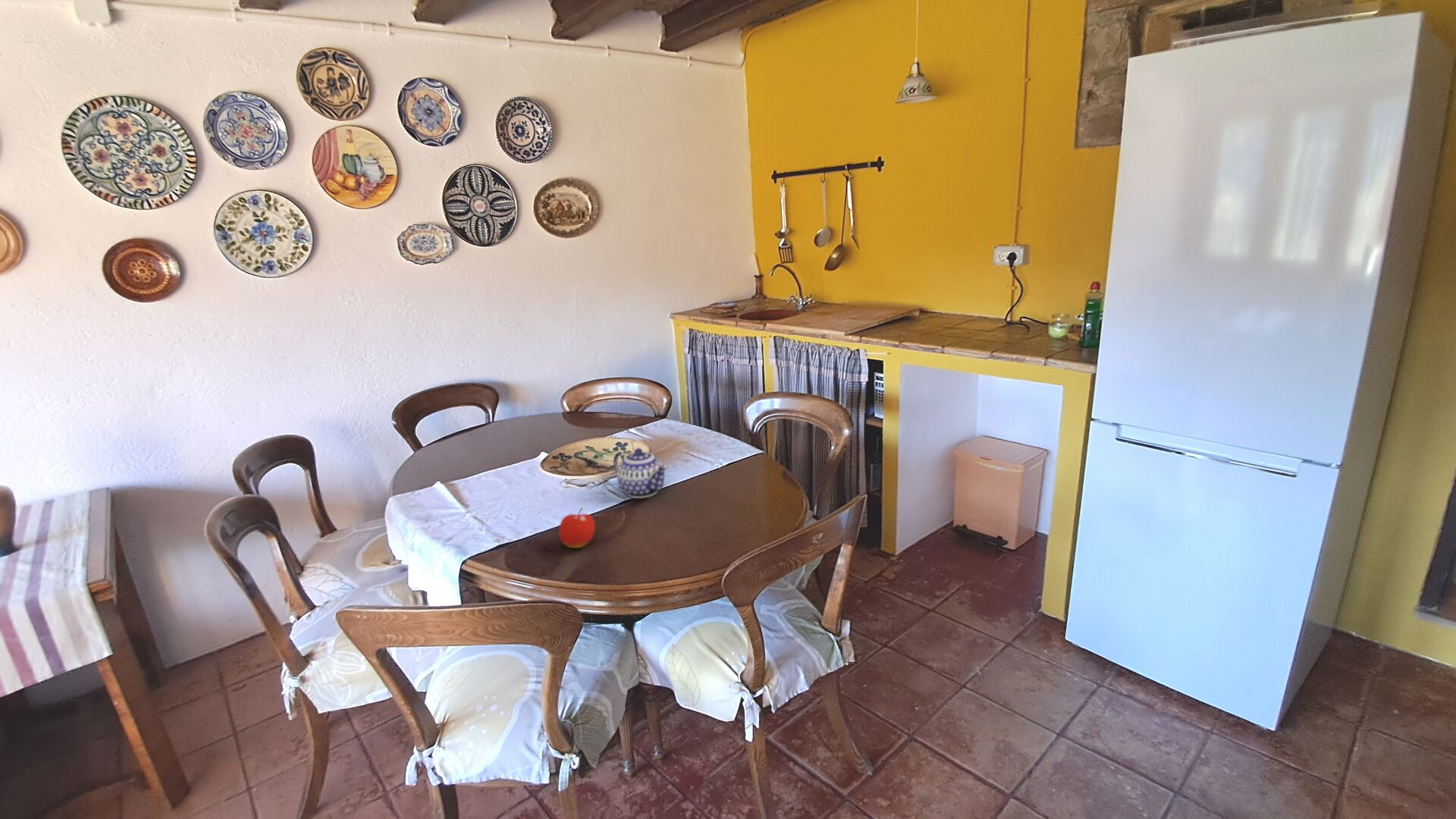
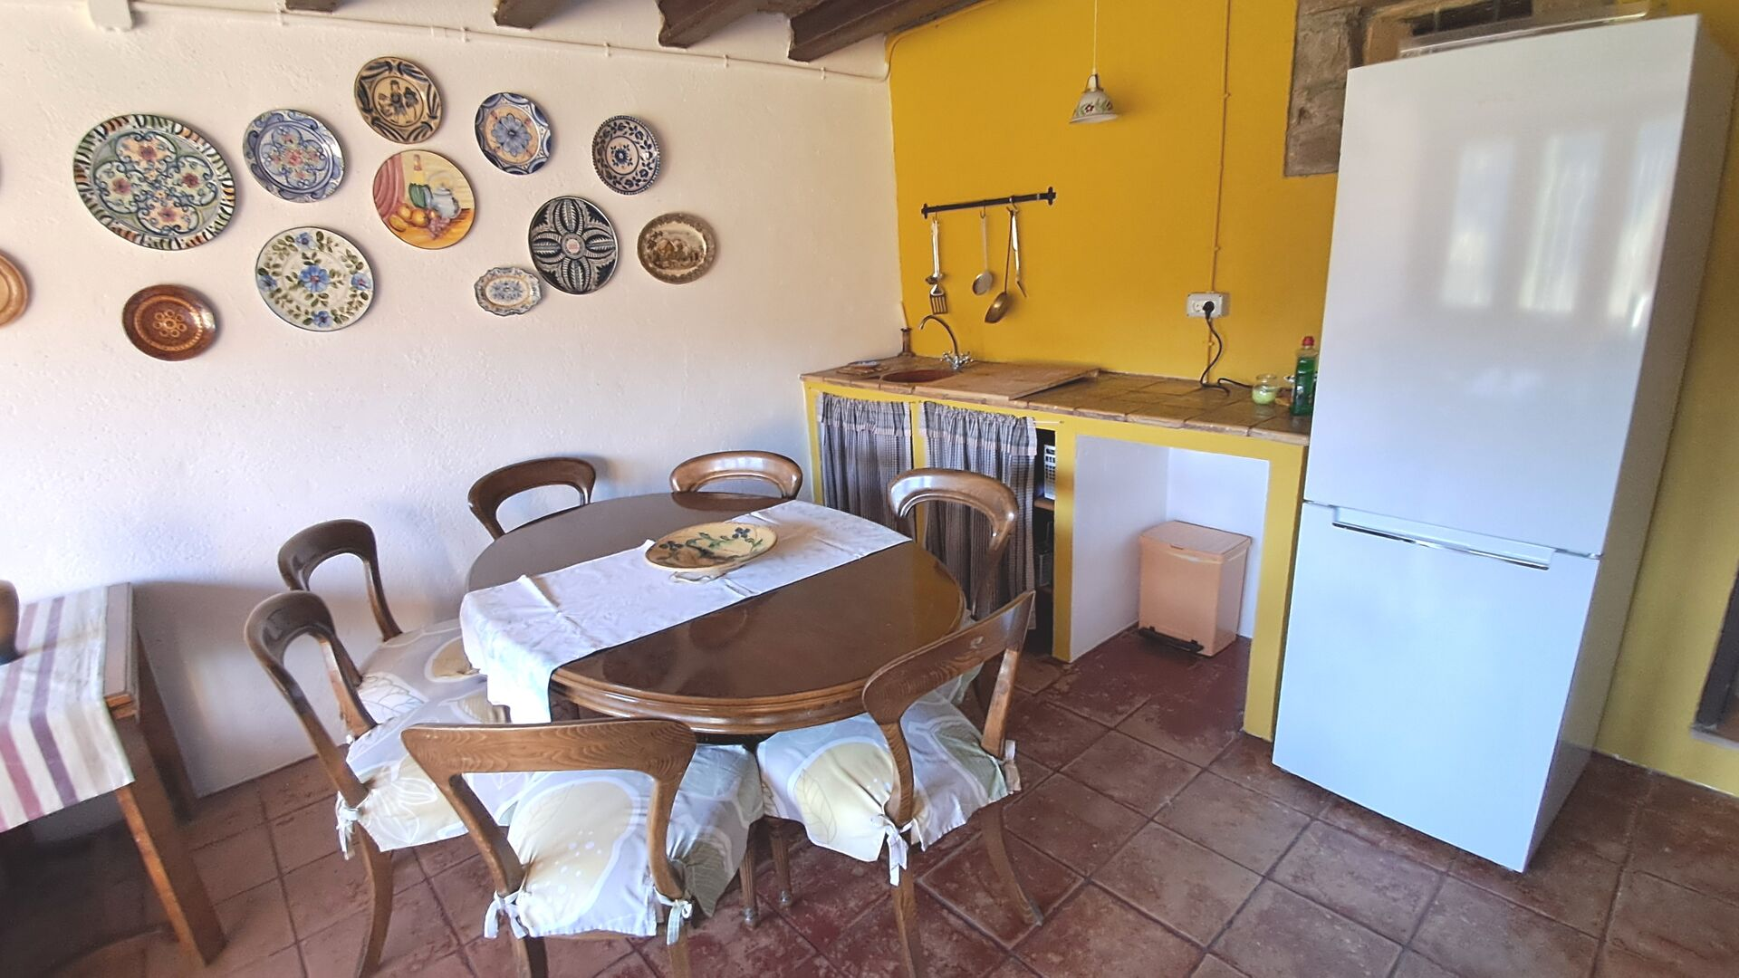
- fruit [558,507,596,549]
- teapot [613,447,669,499]
